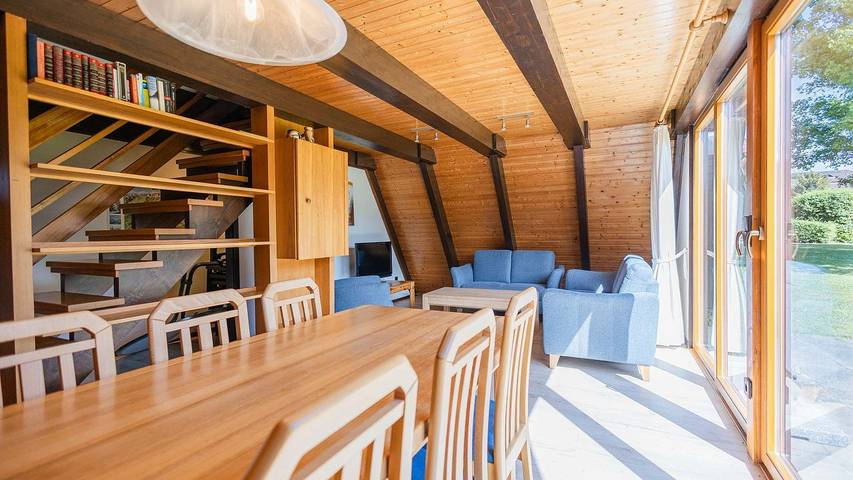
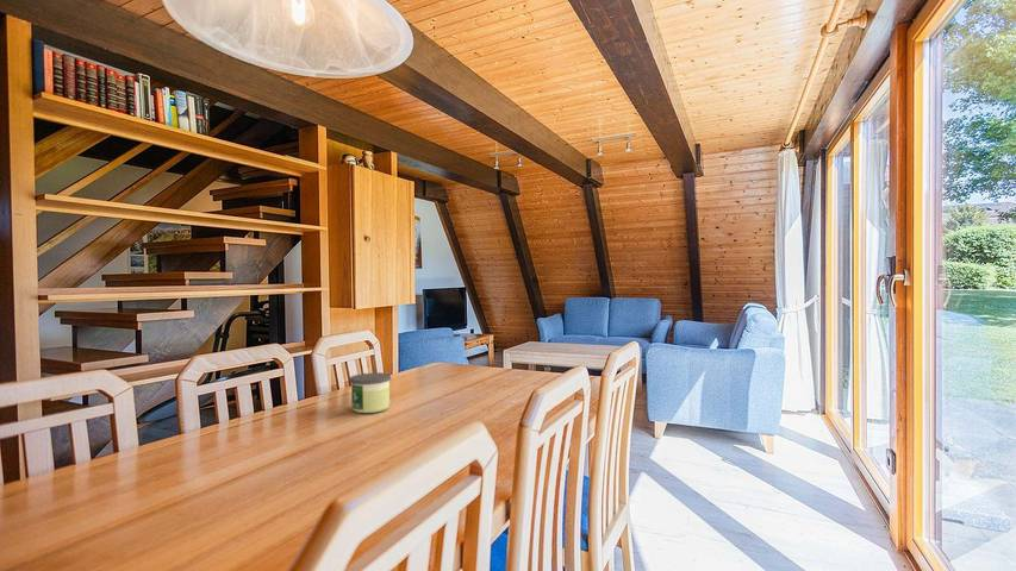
+ candle [348,371,392,414]
